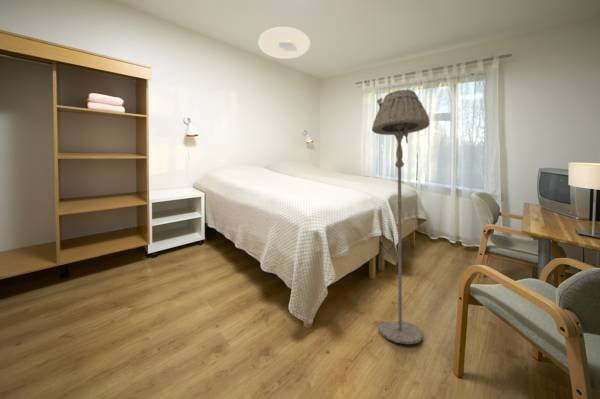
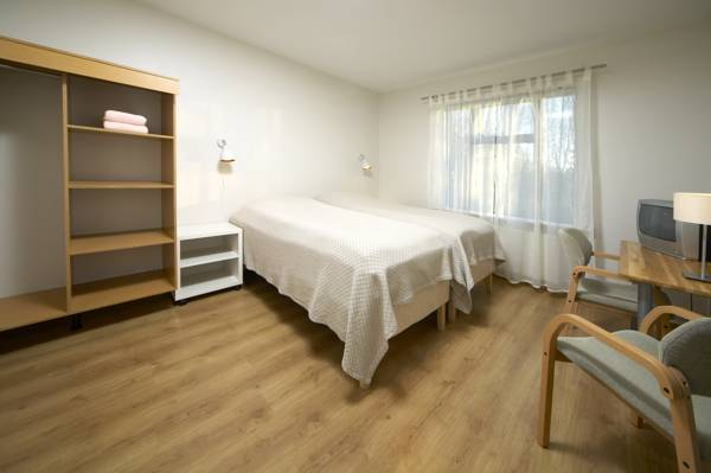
- ceiling light [257,26,311,60]
- floor lamp [371,89,431,345]
